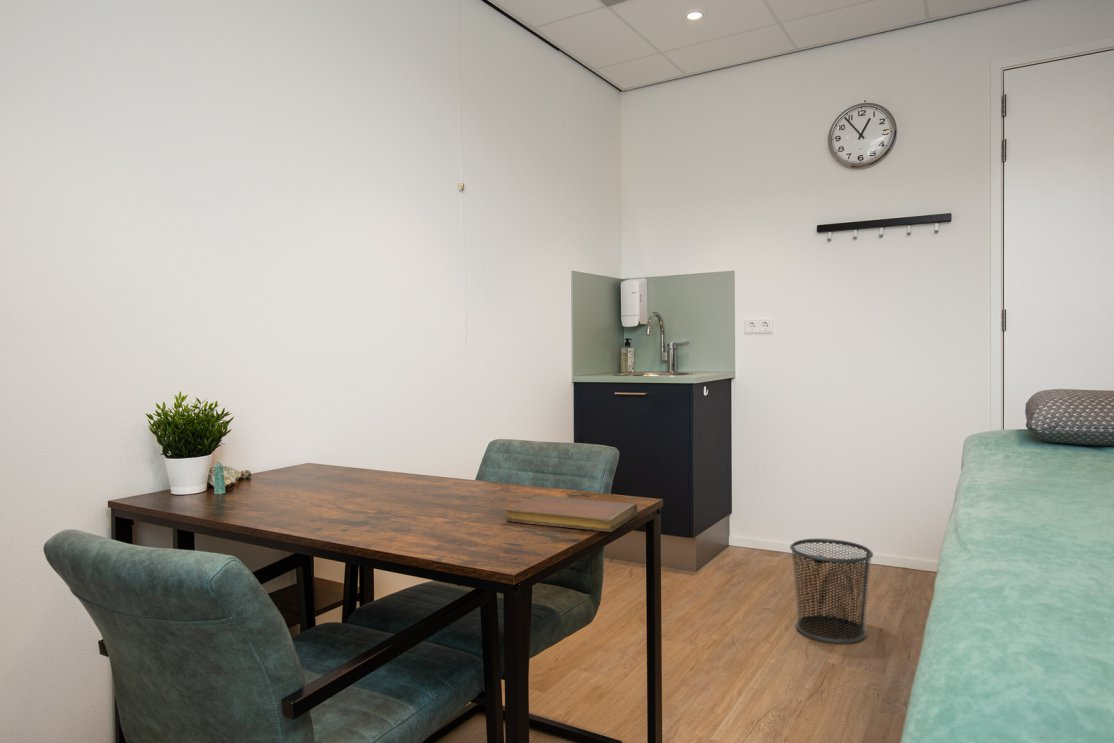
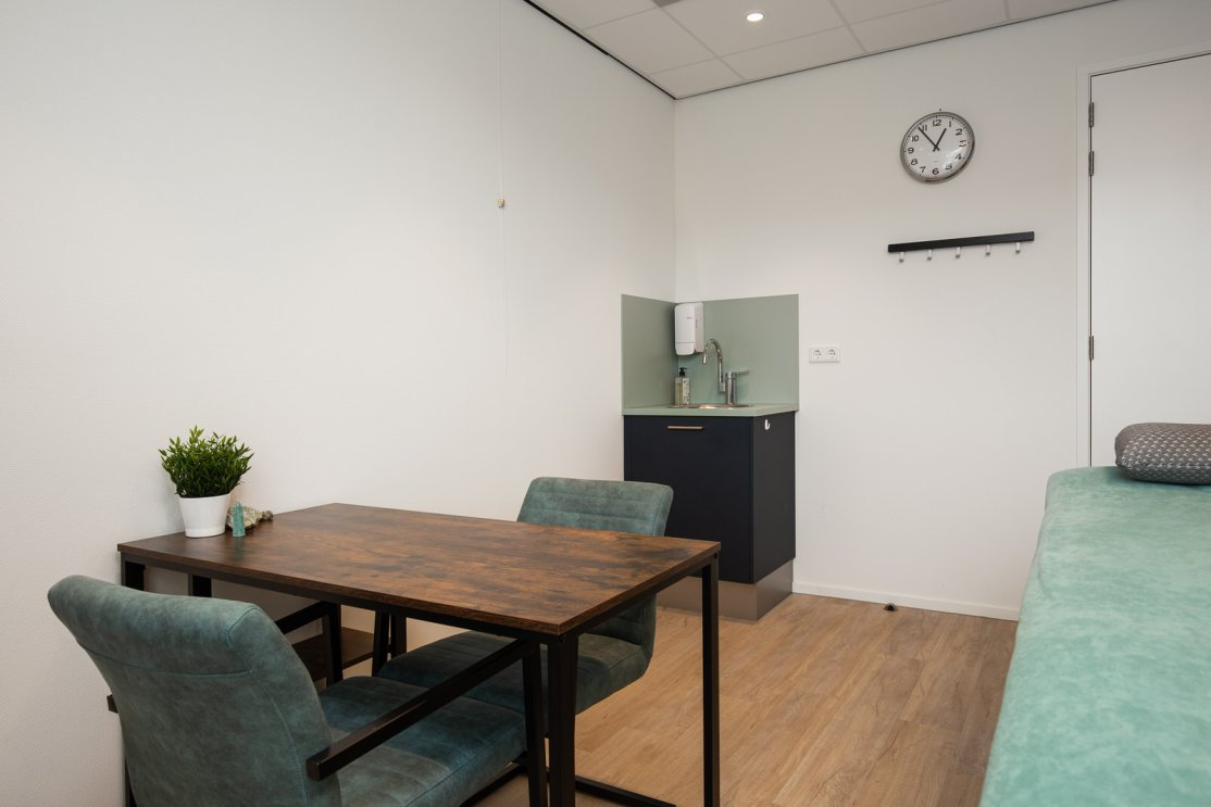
- notebook [505,495,638,533]
- waste bin [789,538,874,644]
